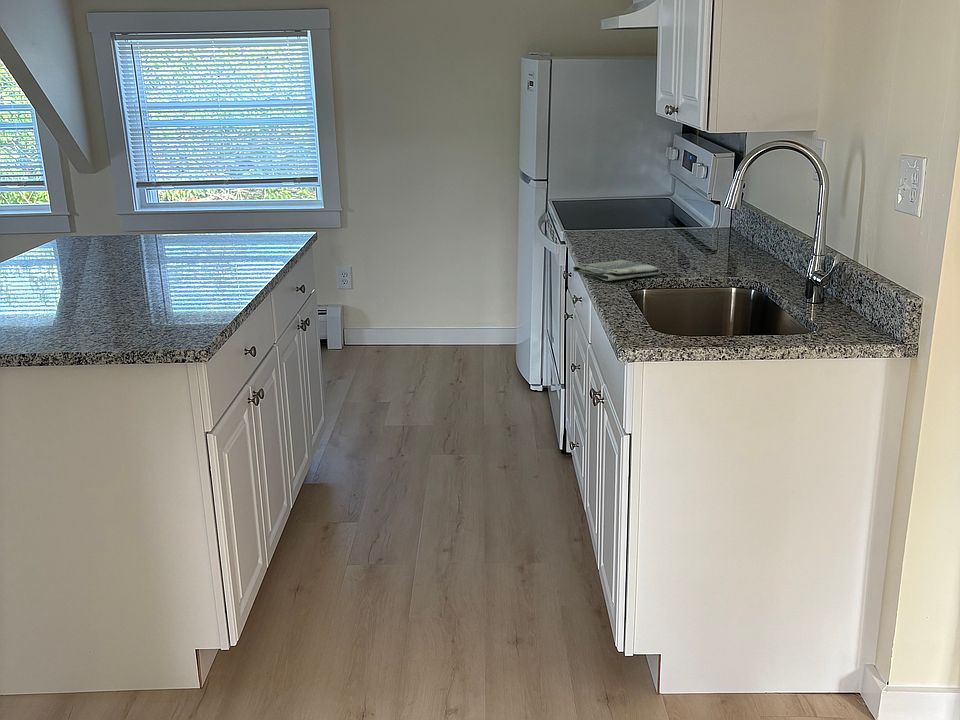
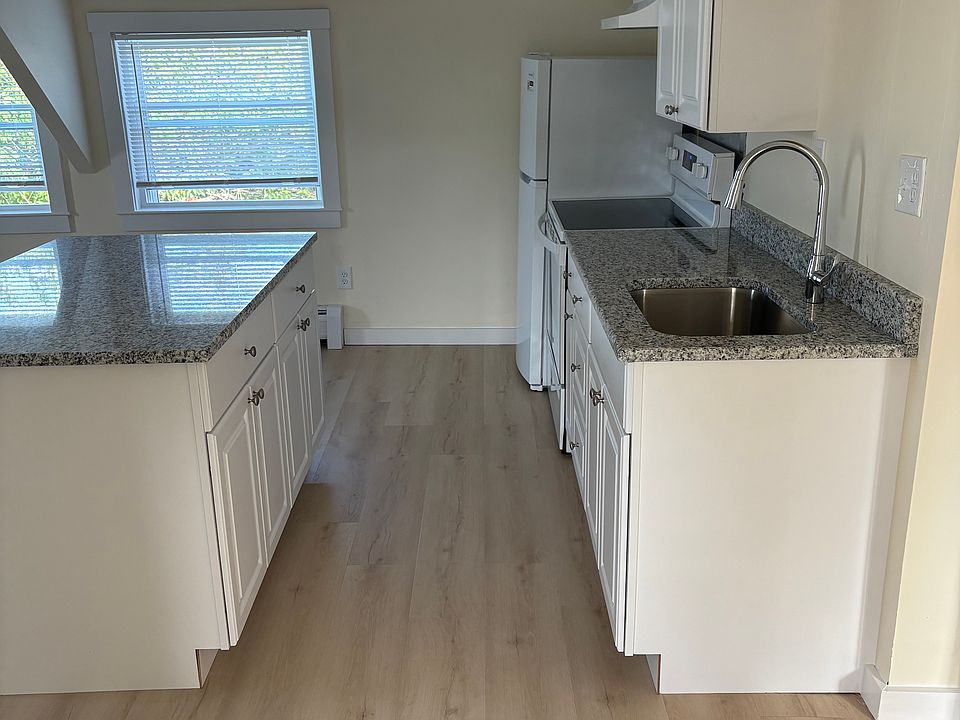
- dish towel [572,259,662,282]
